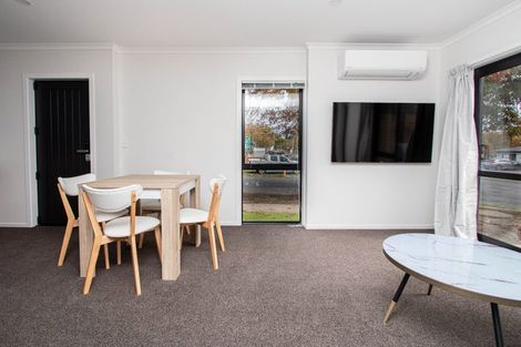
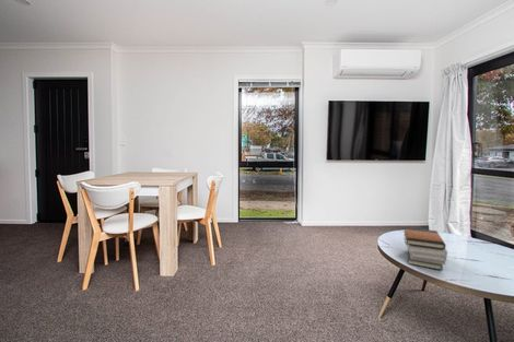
+ book stack [402,226,448,271]
